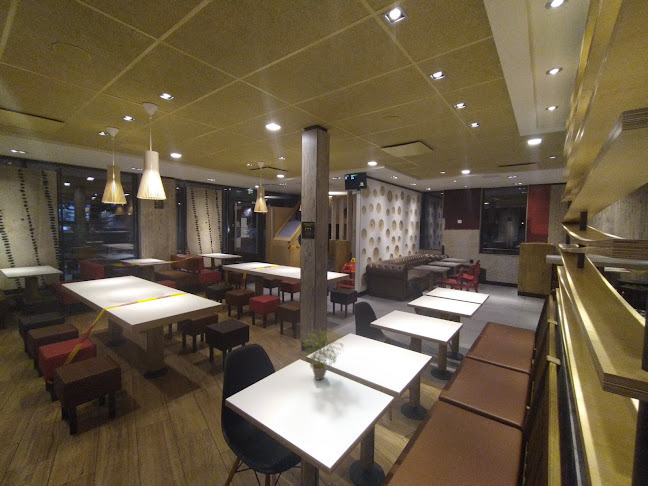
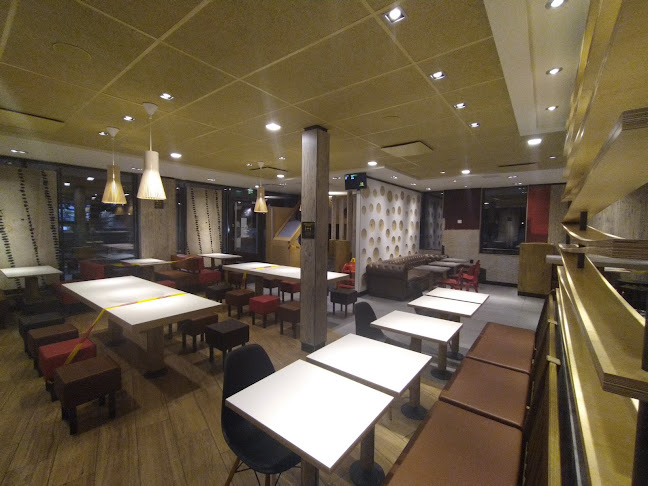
- potted plant [301,327,346,381]
